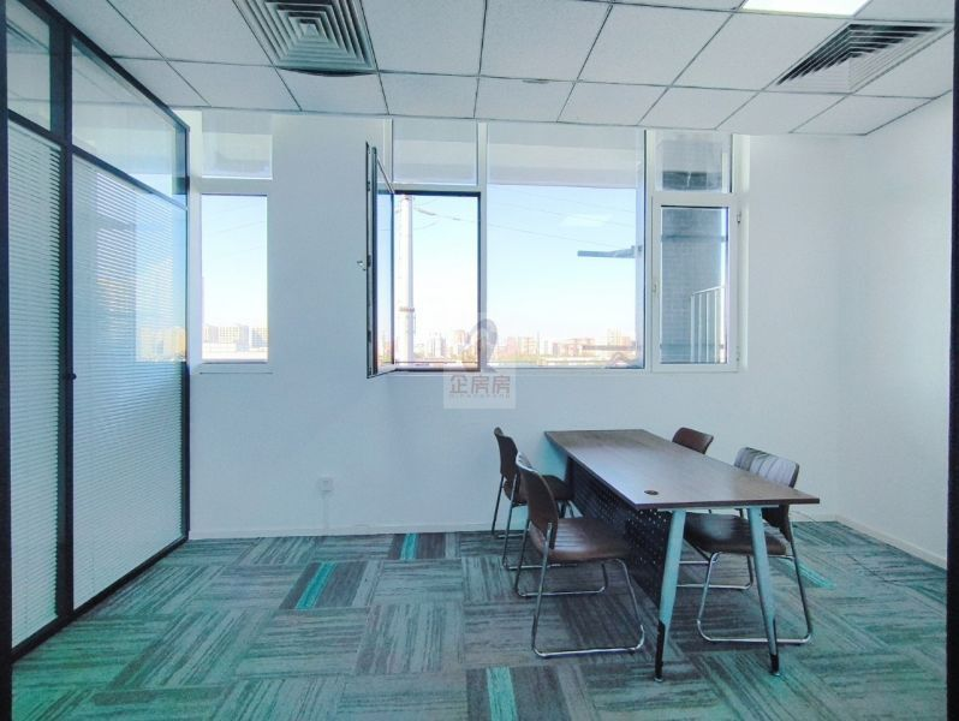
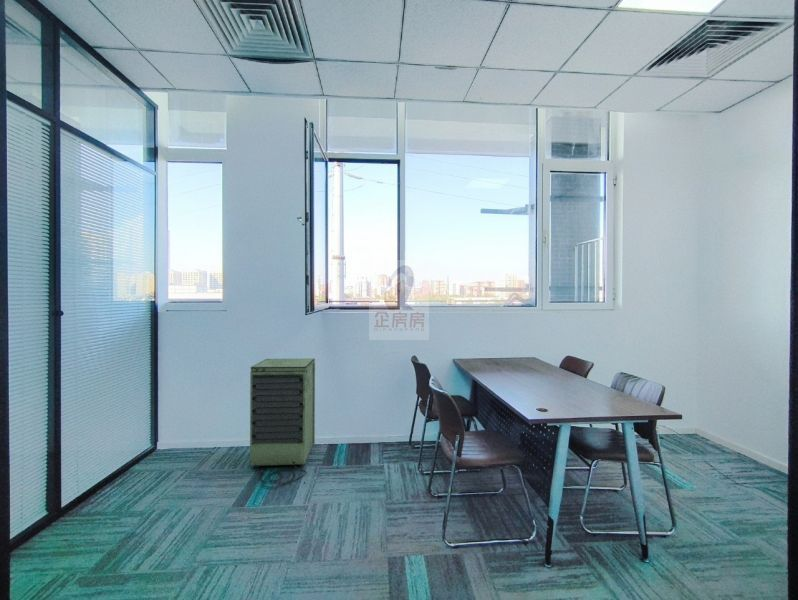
+ storage cabinet [249,358,316,489]
